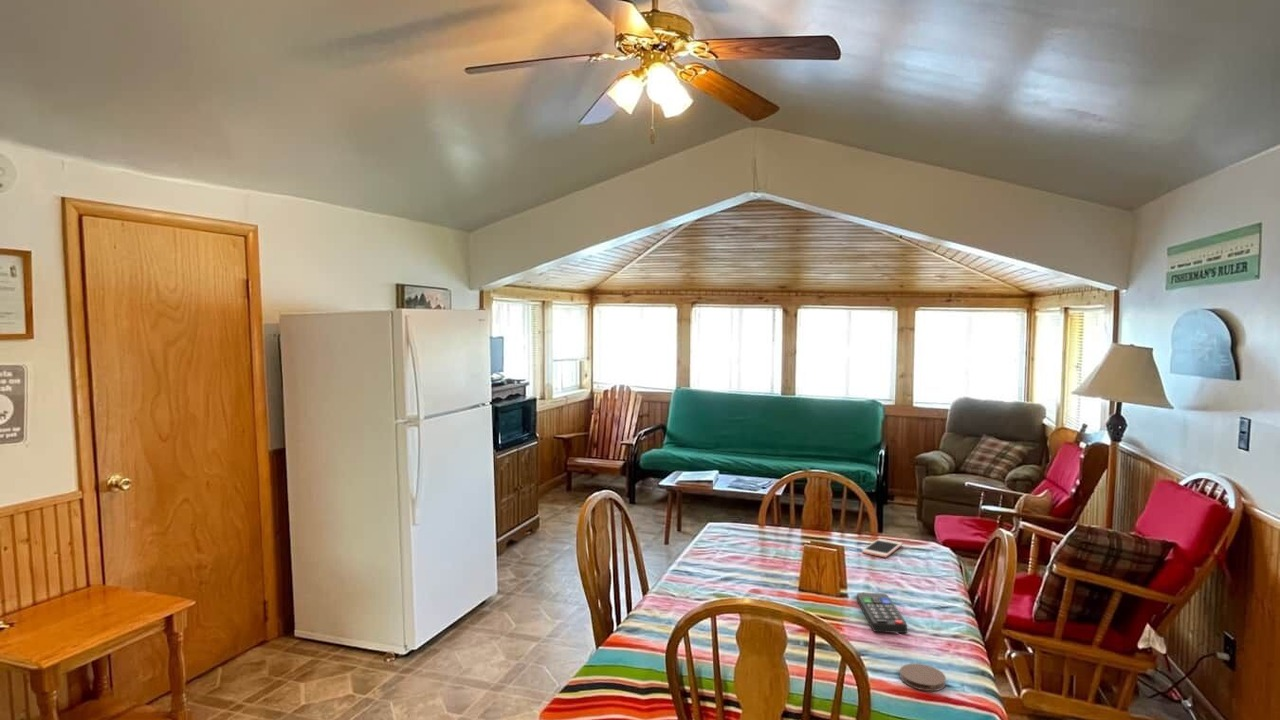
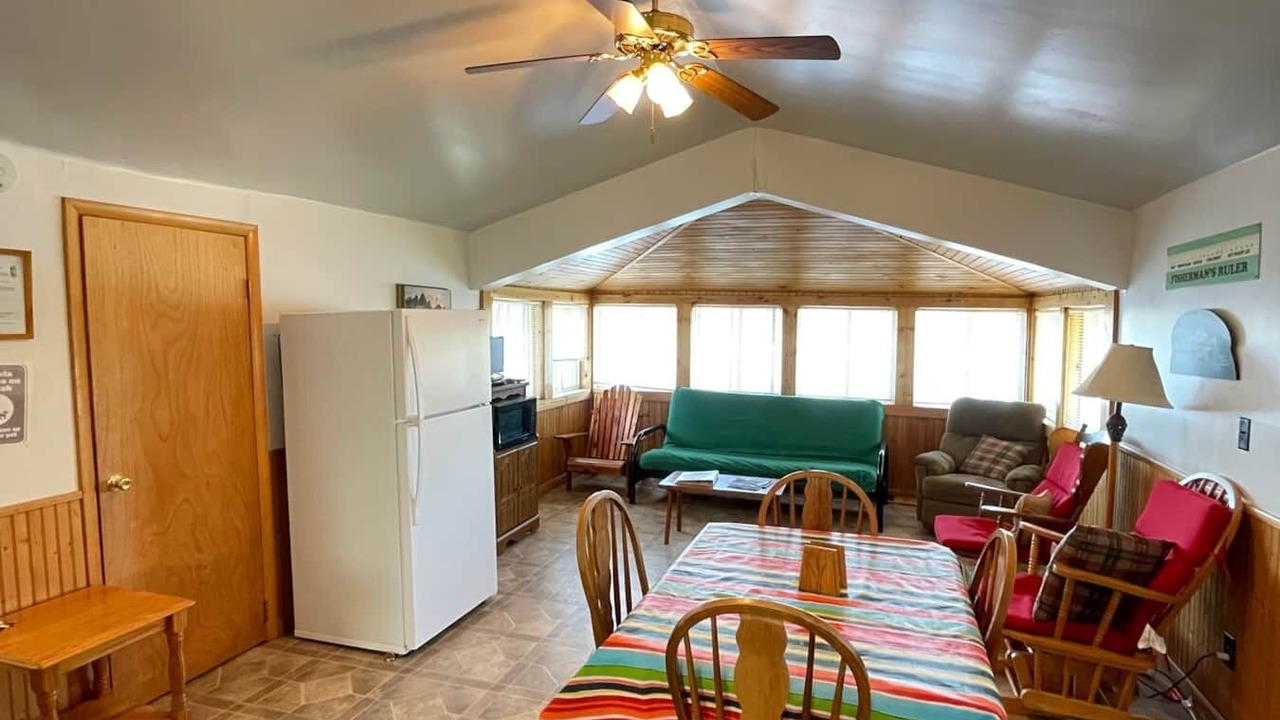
- remote control [856,592,908,634]
- coaster [899,663,947,692]
- cell phone [861,538,903,558]
